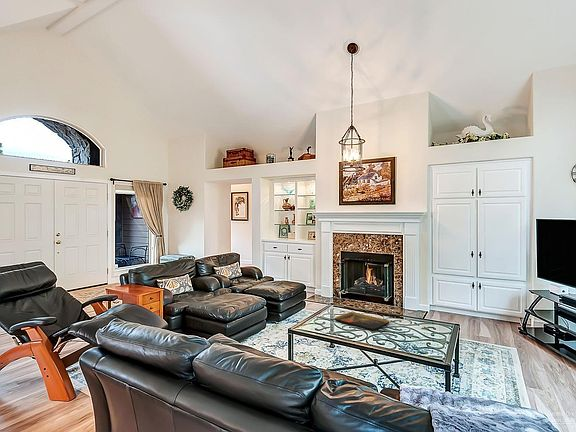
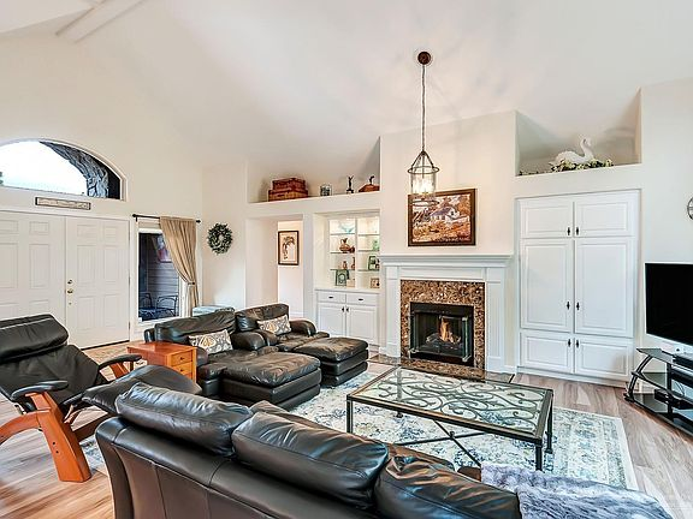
- decorative tray [333,311,391,331]
